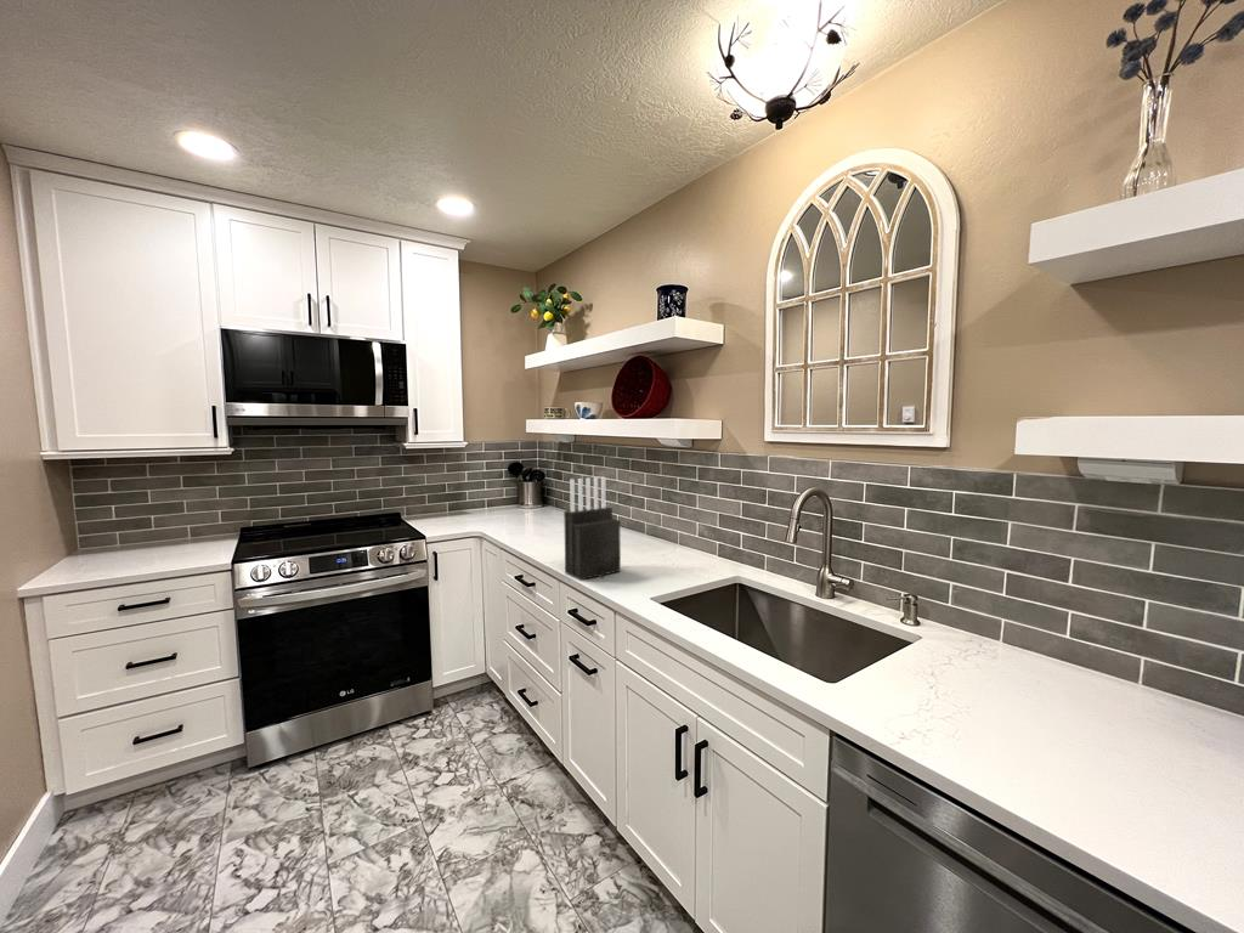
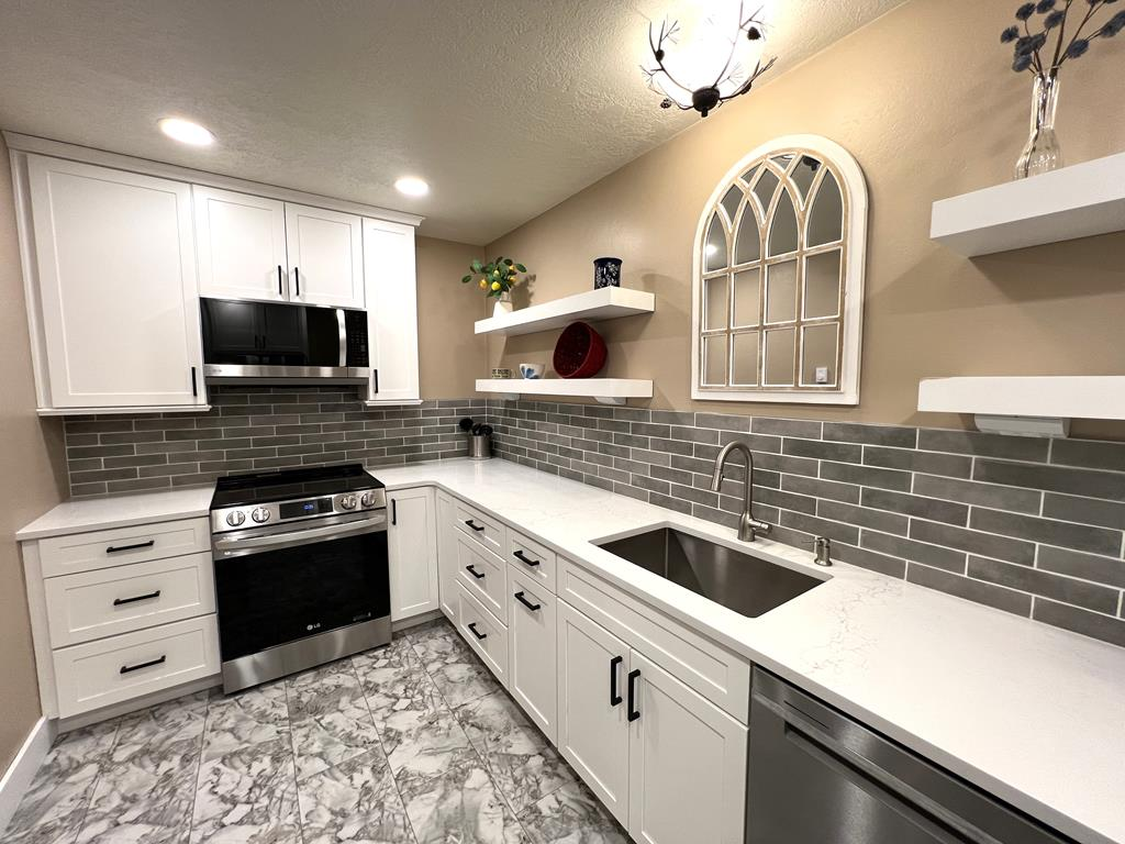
- knife block [562,475,622,582]
